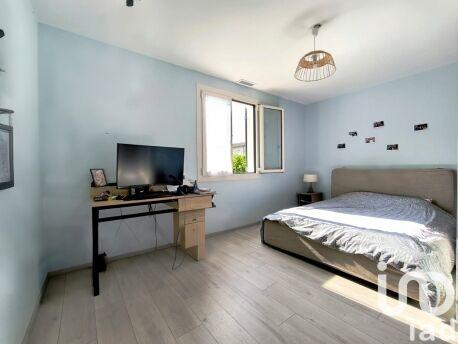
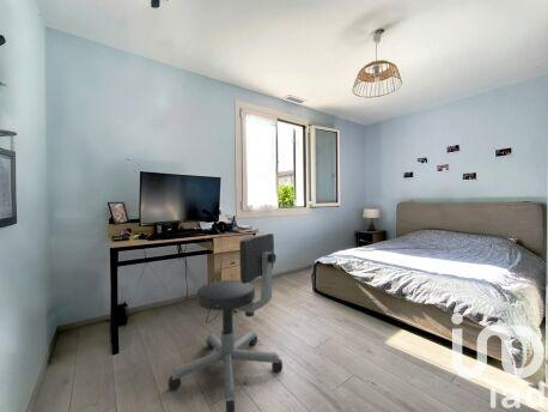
+ office chair [168,232,284,412]
